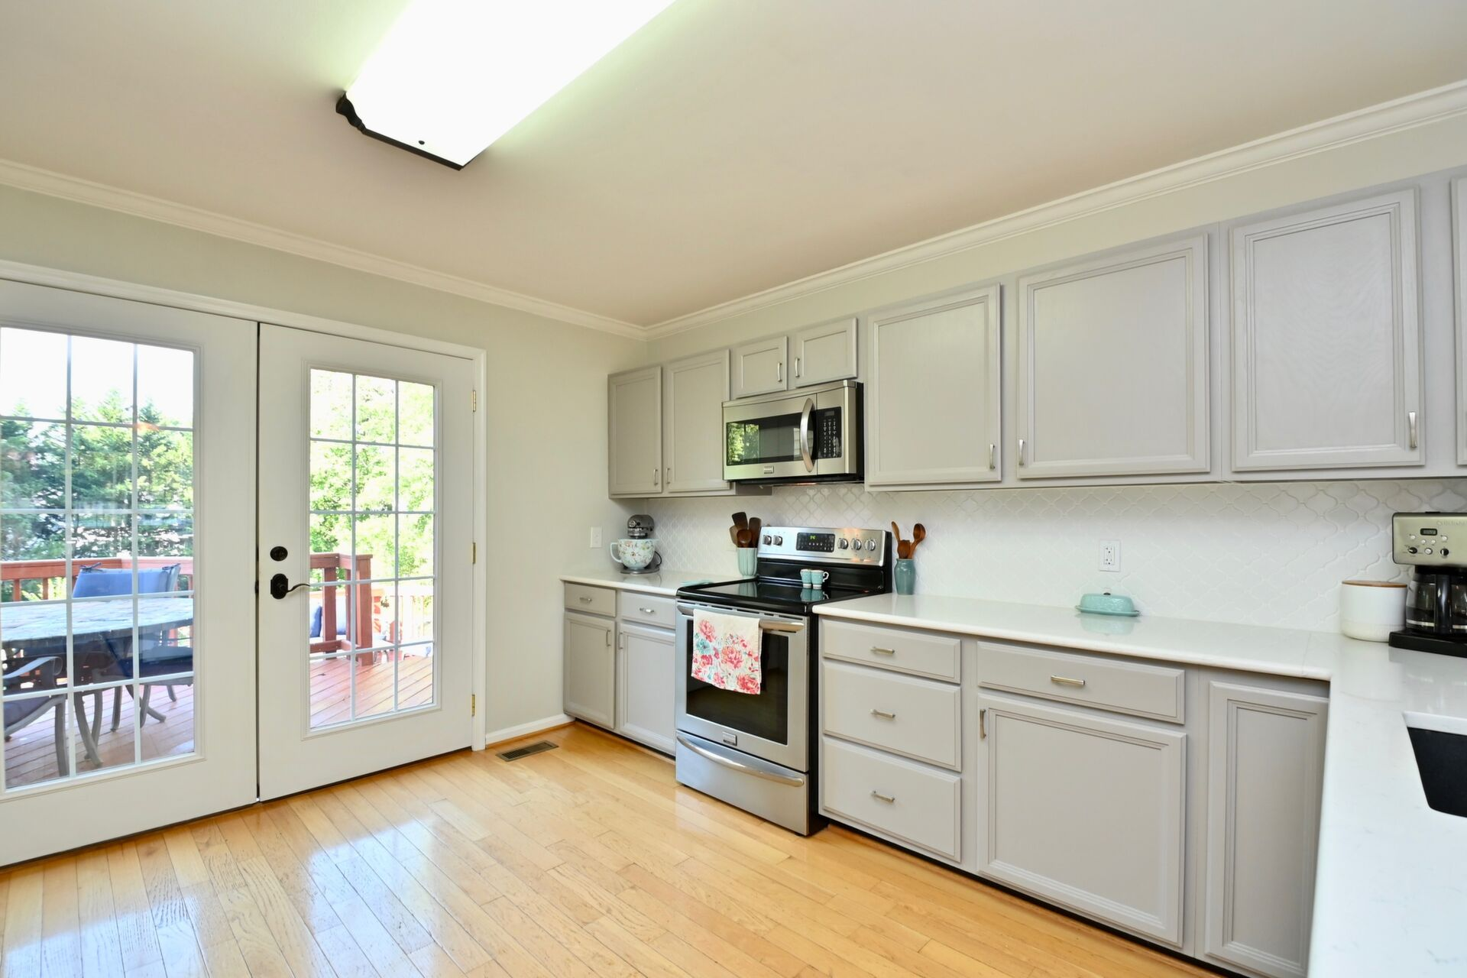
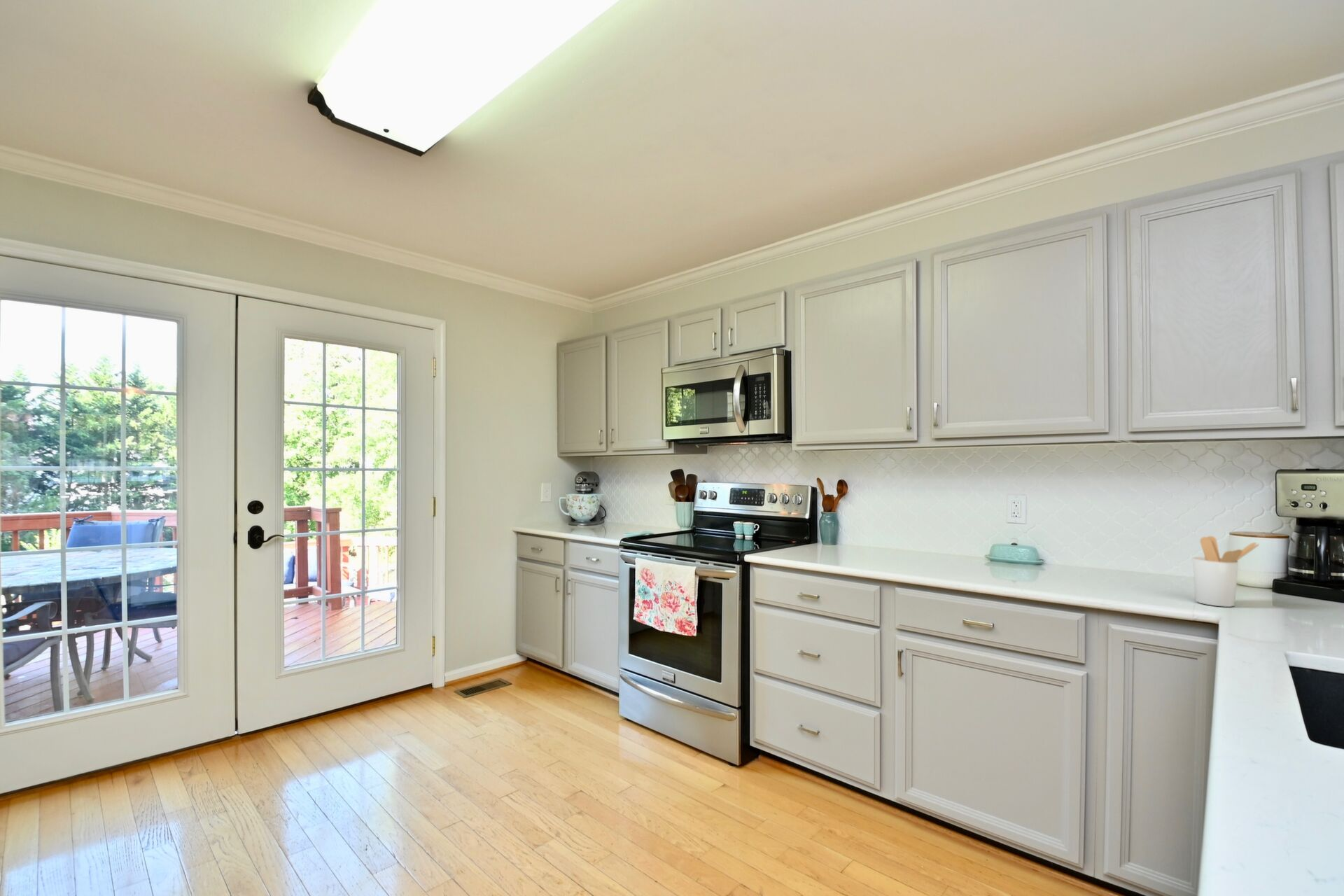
+ utensil holder [1191,535,1260,608]
